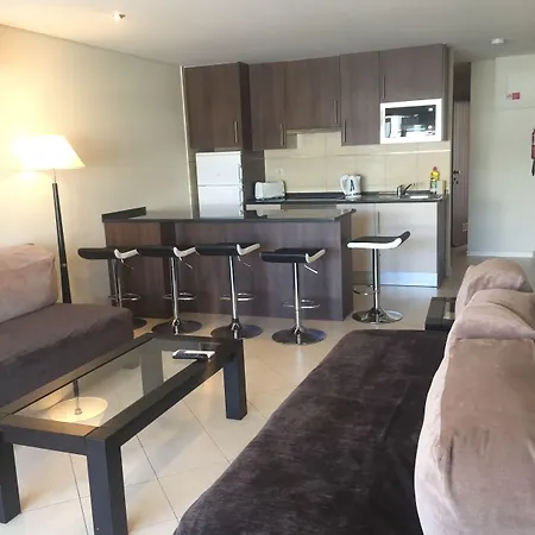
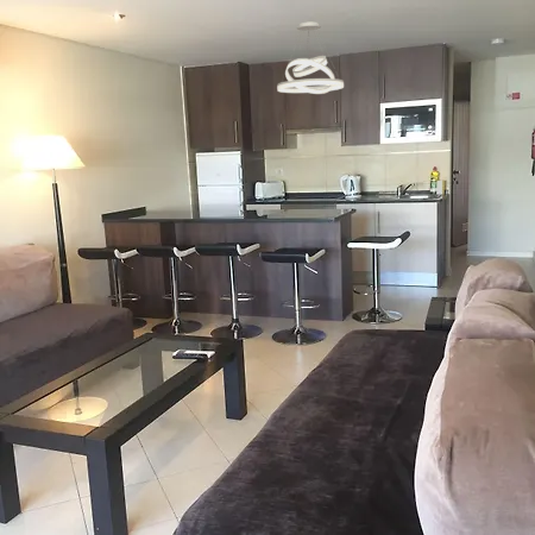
+ pendant light [276,21,345,95]
